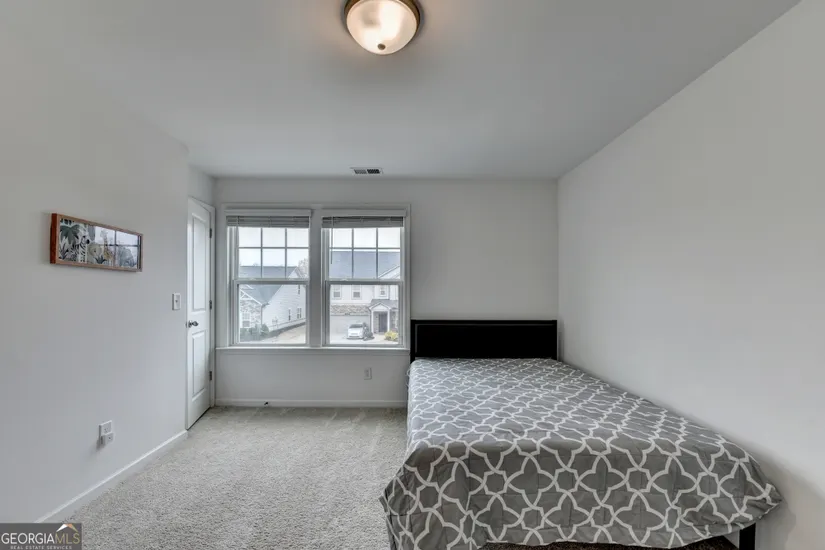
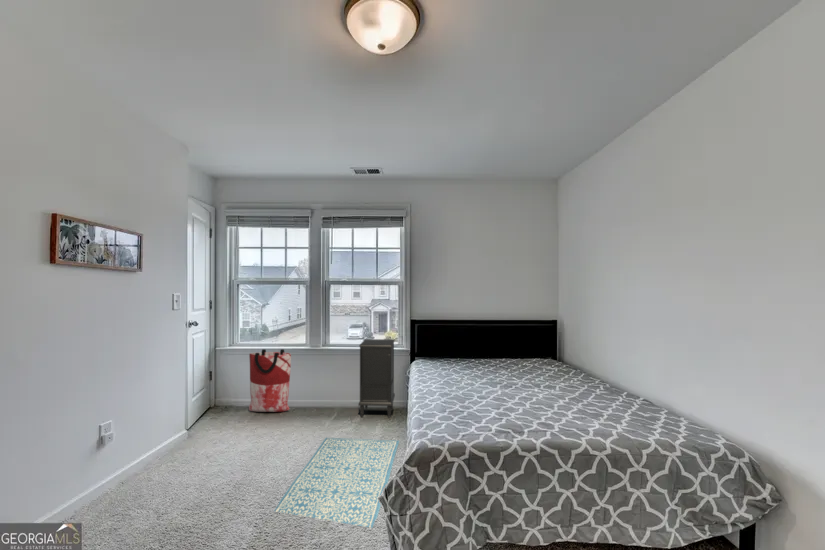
+ nightstand [357,338,396,419]
+ rug [273,437,400,529]
+ bag [248,348,292,413]
